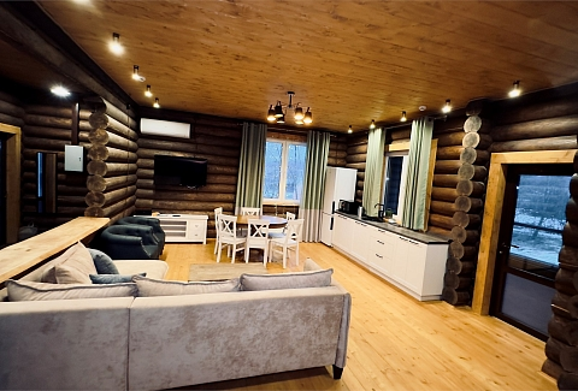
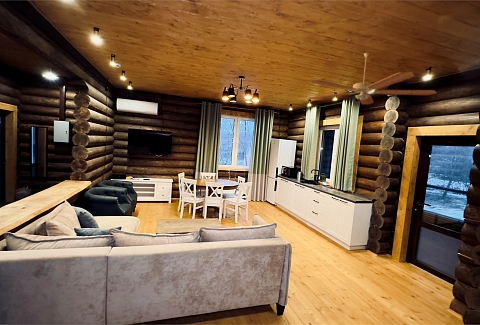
+ ceiling fan [307,52,438,105]
